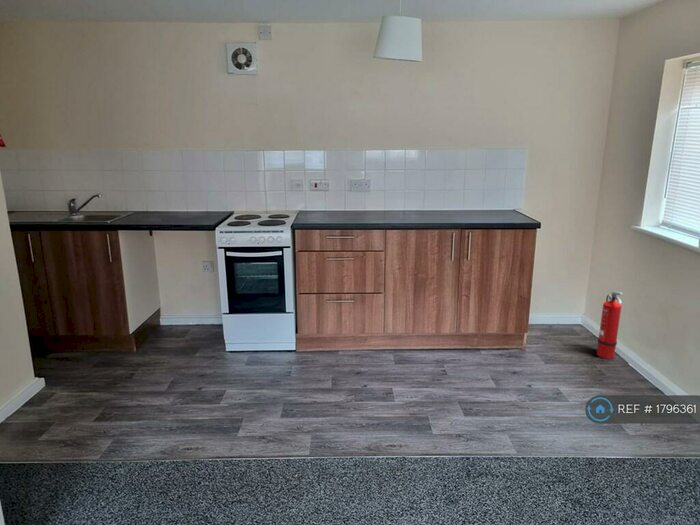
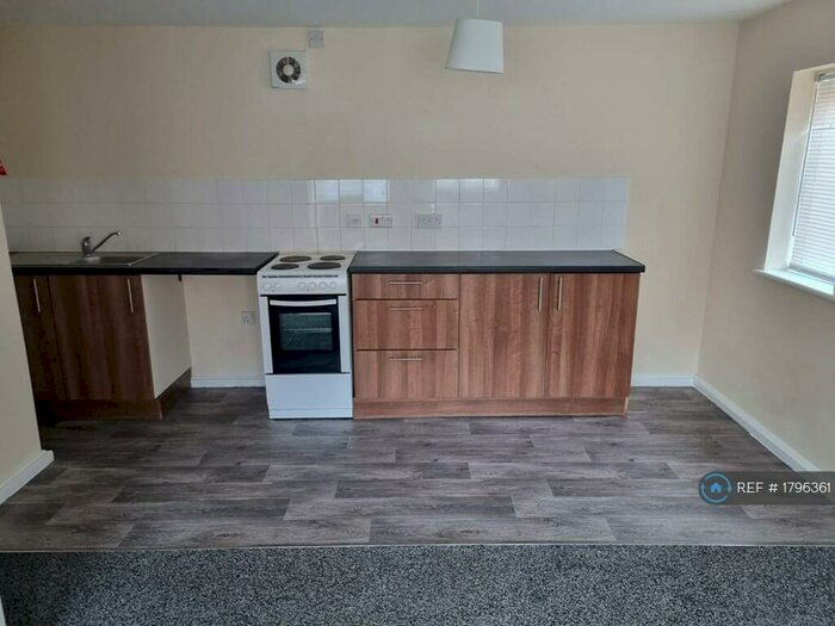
- fire extinguisher [596,291,623,360]
